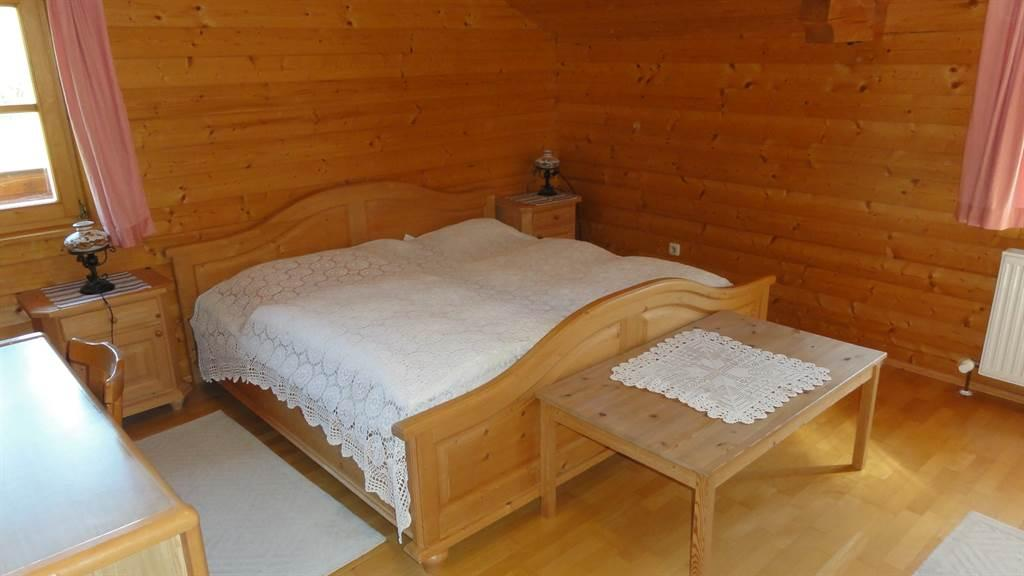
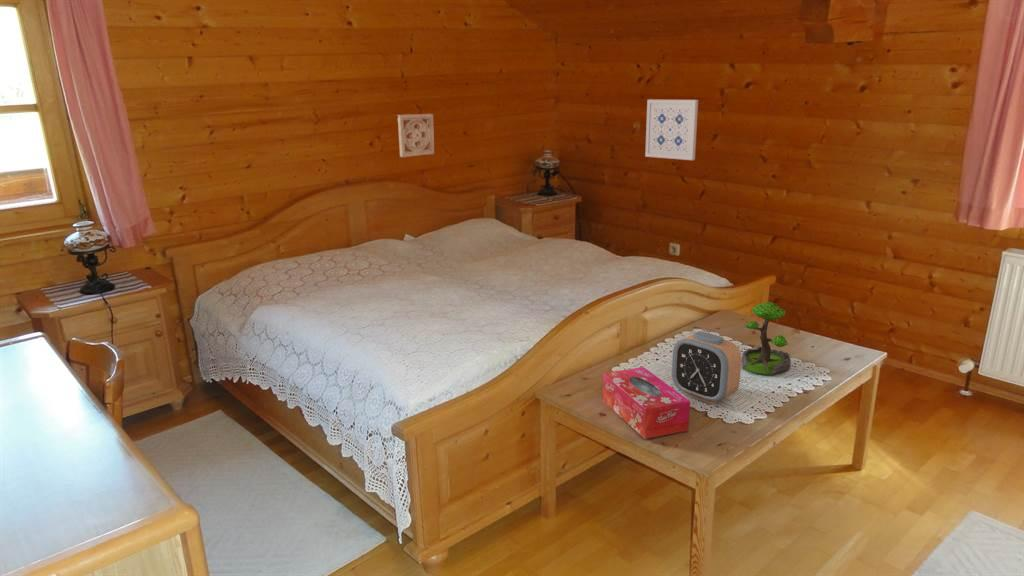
+ plant [741,301,792,376]
+ tissue box [602,366,691,440]
+ wall ornament [396,113,435,158]
+ wall art [644,98,699,161]
+ alarm clock [671,330,742,405]
